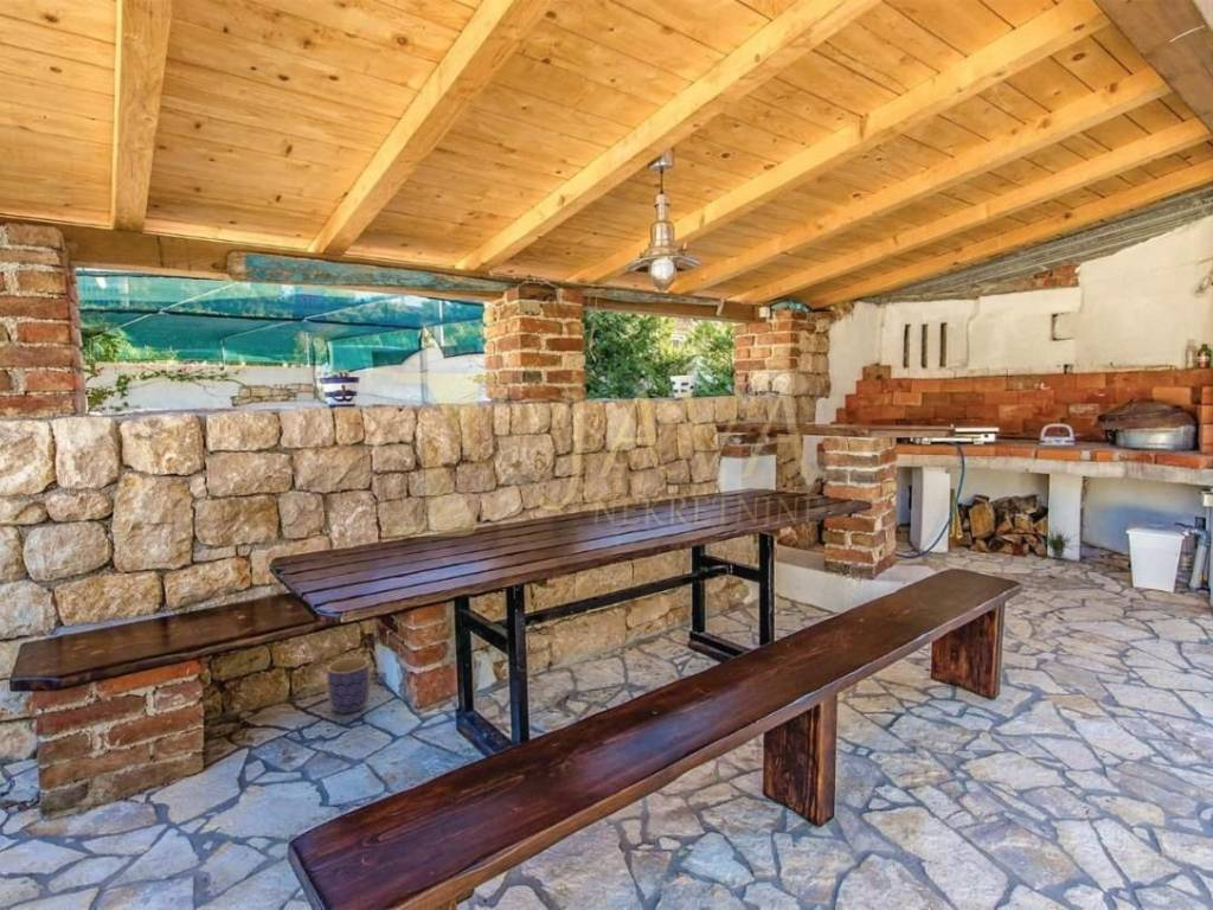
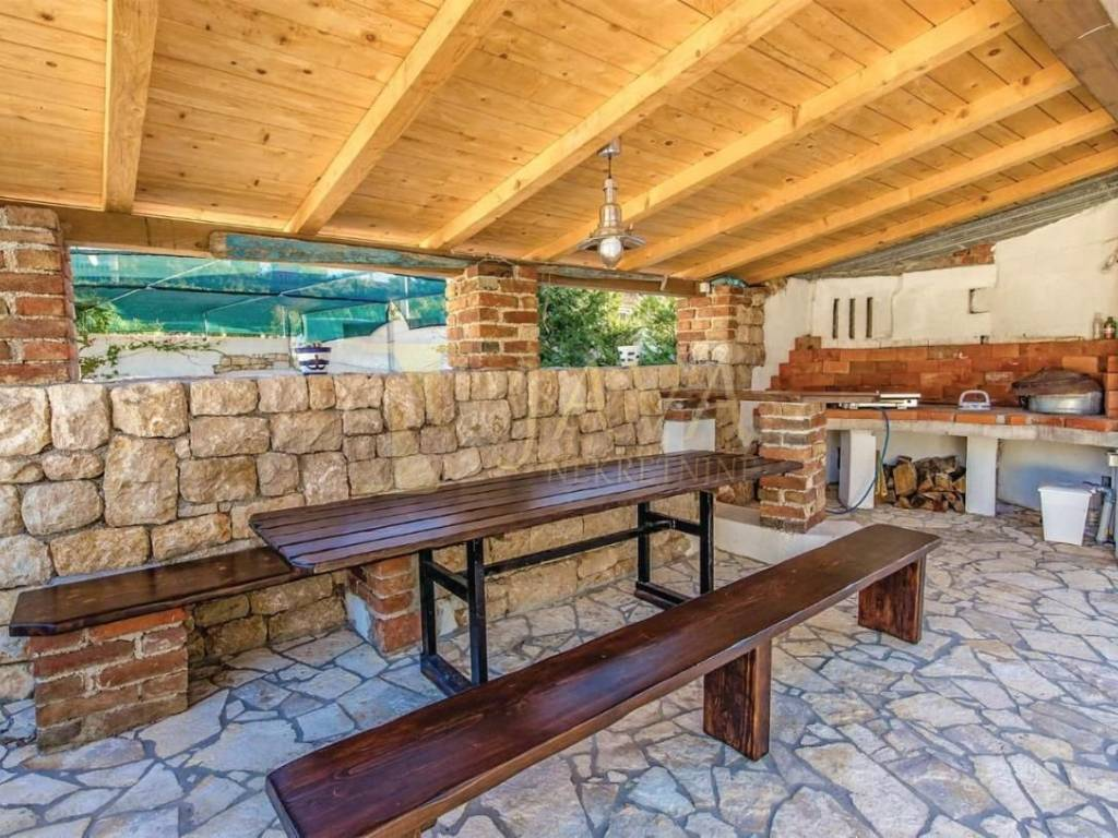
- planter [326,656,371,714]
- potted plant [1035,520,1083,560]
